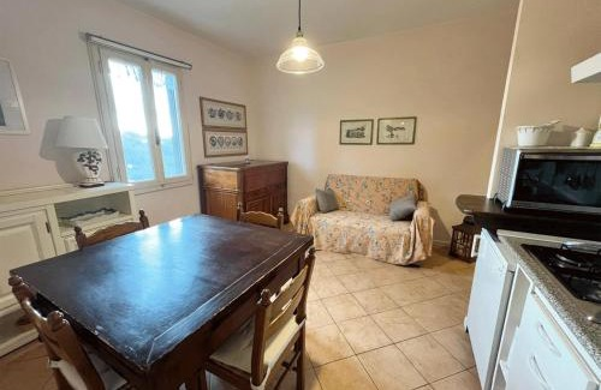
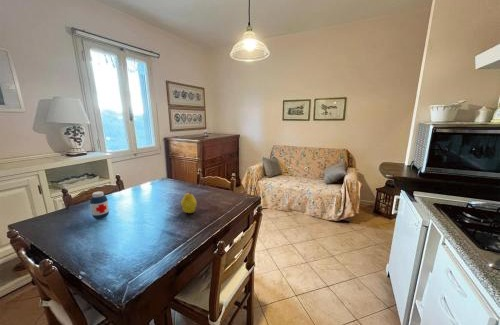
+ fruit [180,192,198,214]
+ medicine bottle [89,190,110,220]
